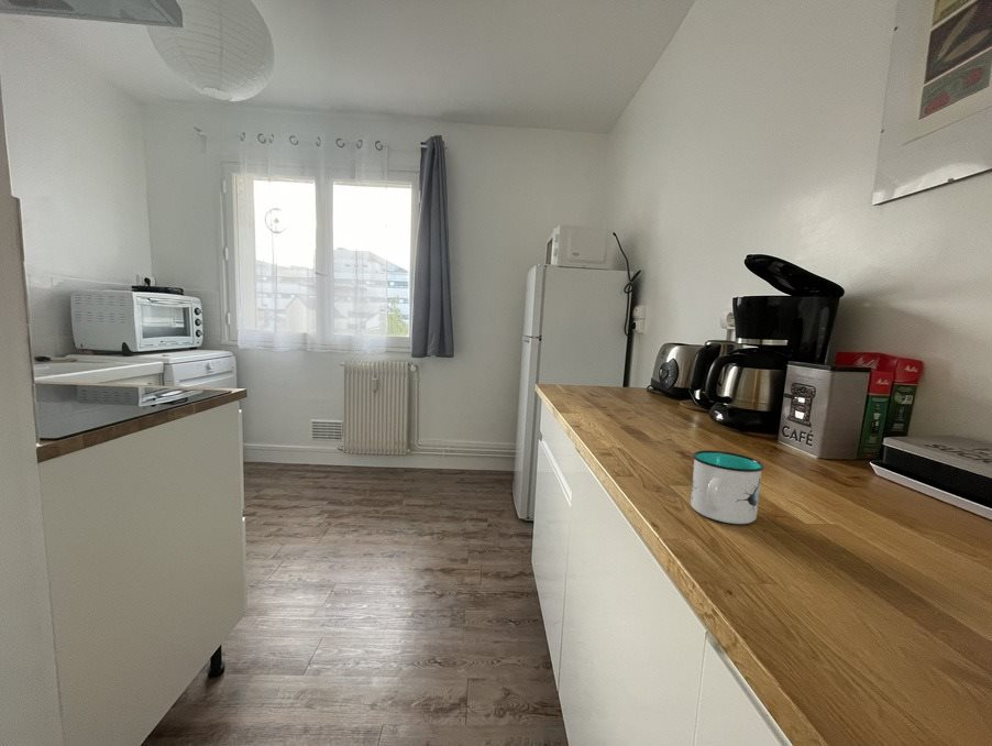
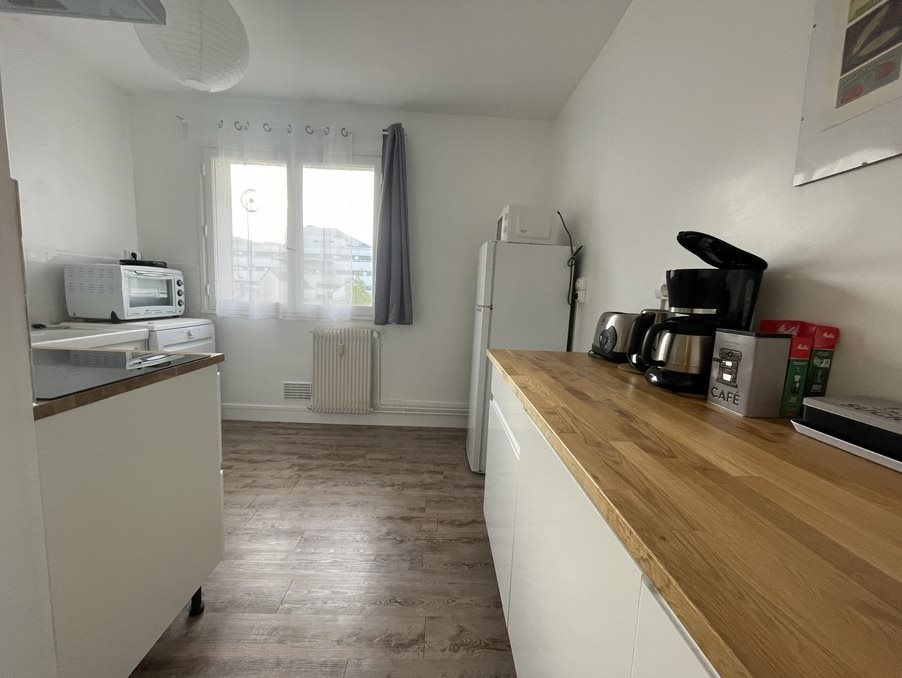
- mug [690,449,765,525]
